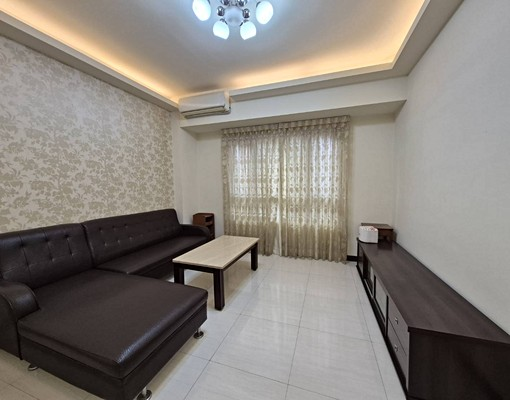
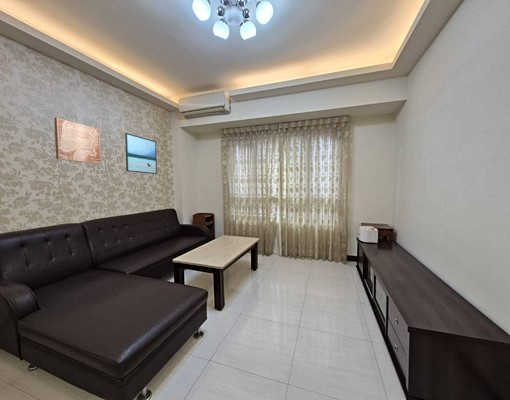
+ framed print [124,132,158,175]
+ wall art [53,117,102,165]
